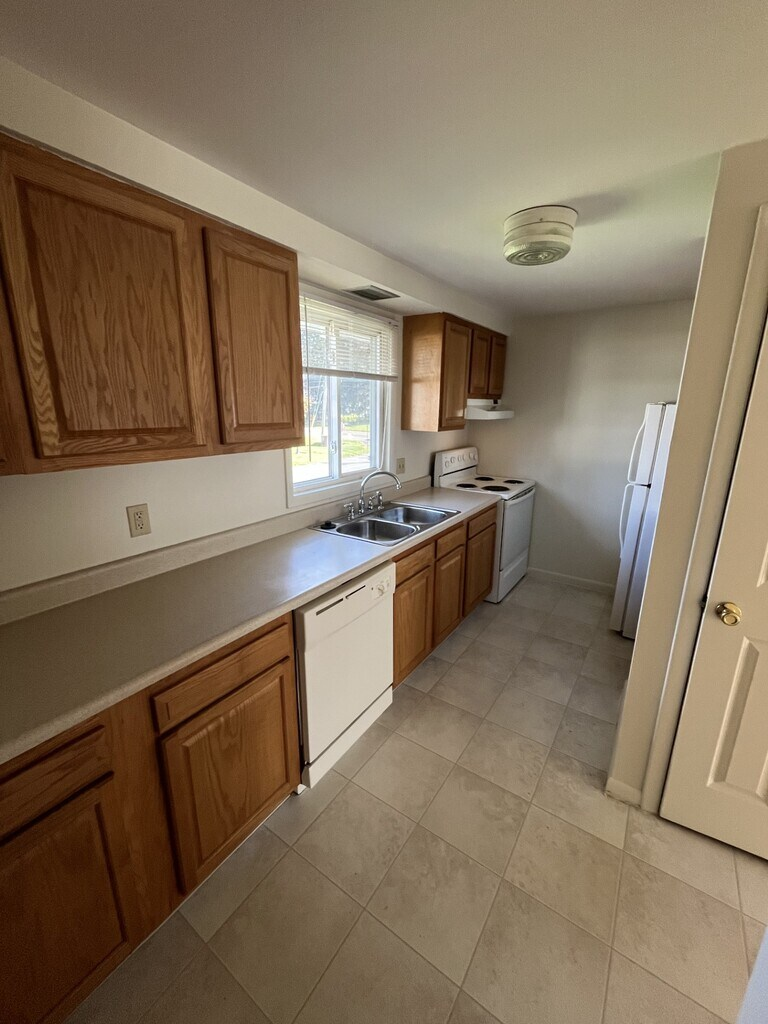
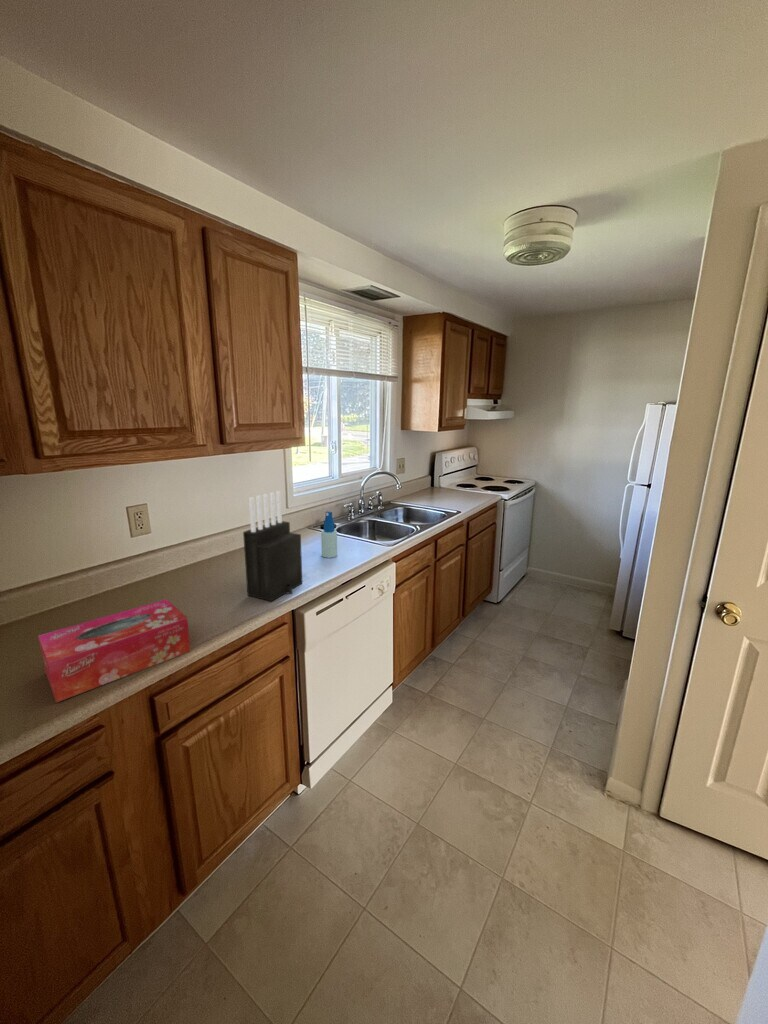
+ spray bottle [320,510,338,559]
+ tissue box [37,598,192,703]
+ knife block [242,490,303,603]
